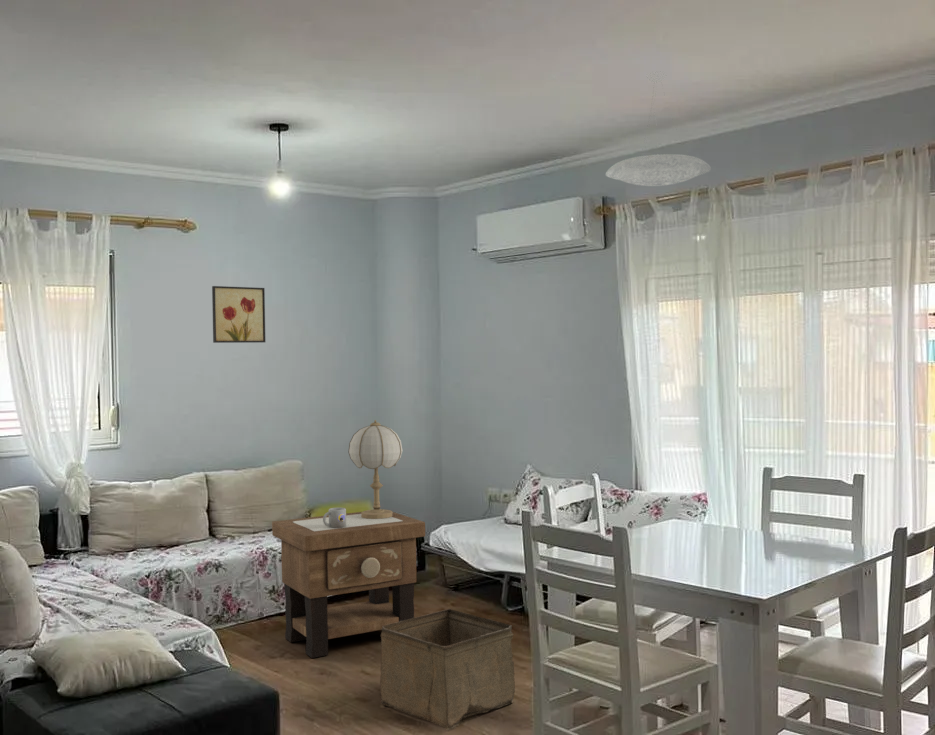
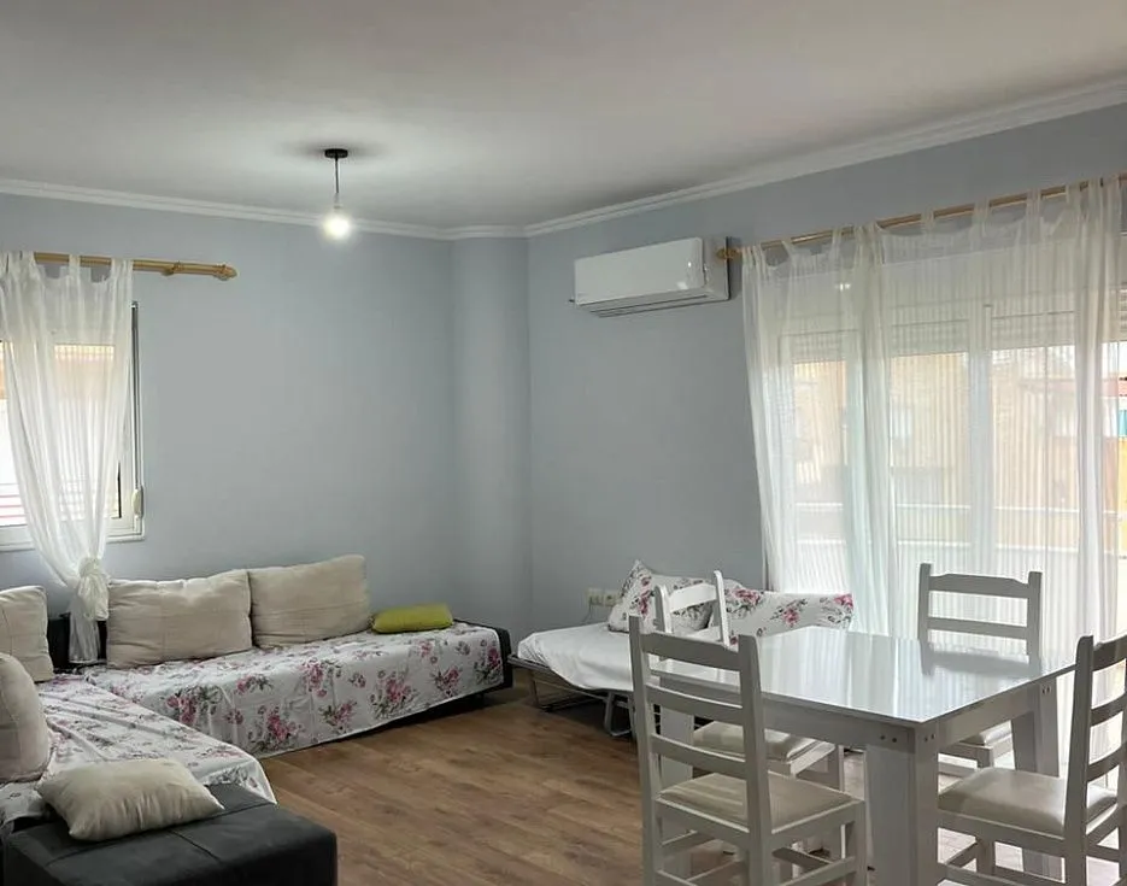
- table lamp [347,419,403,519]
- mug [323,507,347,528]
- wall art [211,285,266,344]
- pendant lamp [605,70,712,187]
- side table [271,511,426,659]
- storage bin [379,608,516,731]
